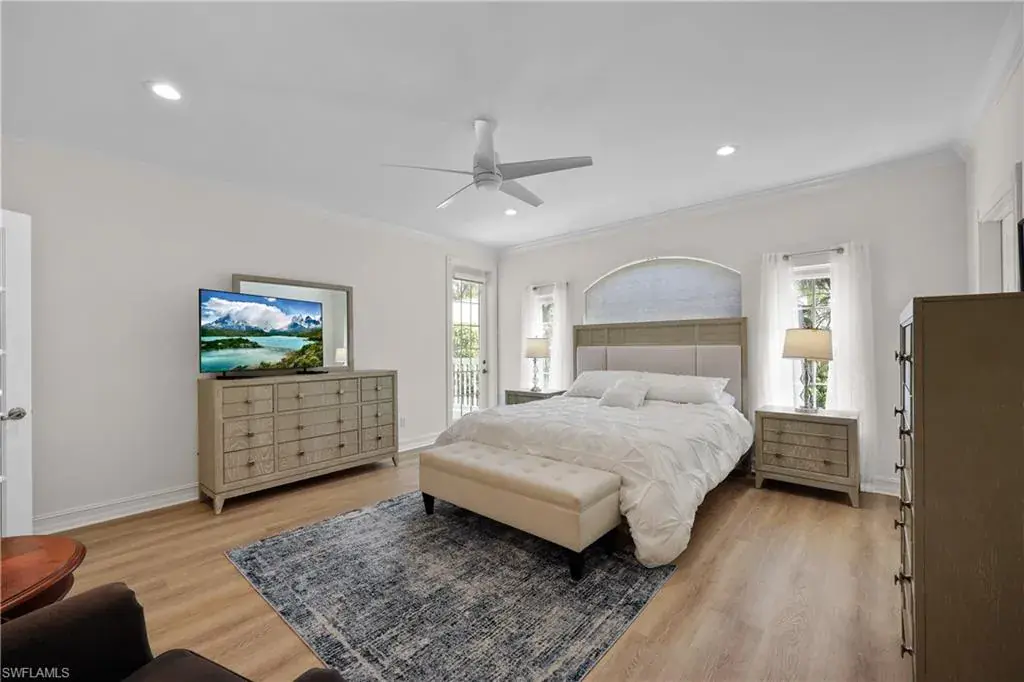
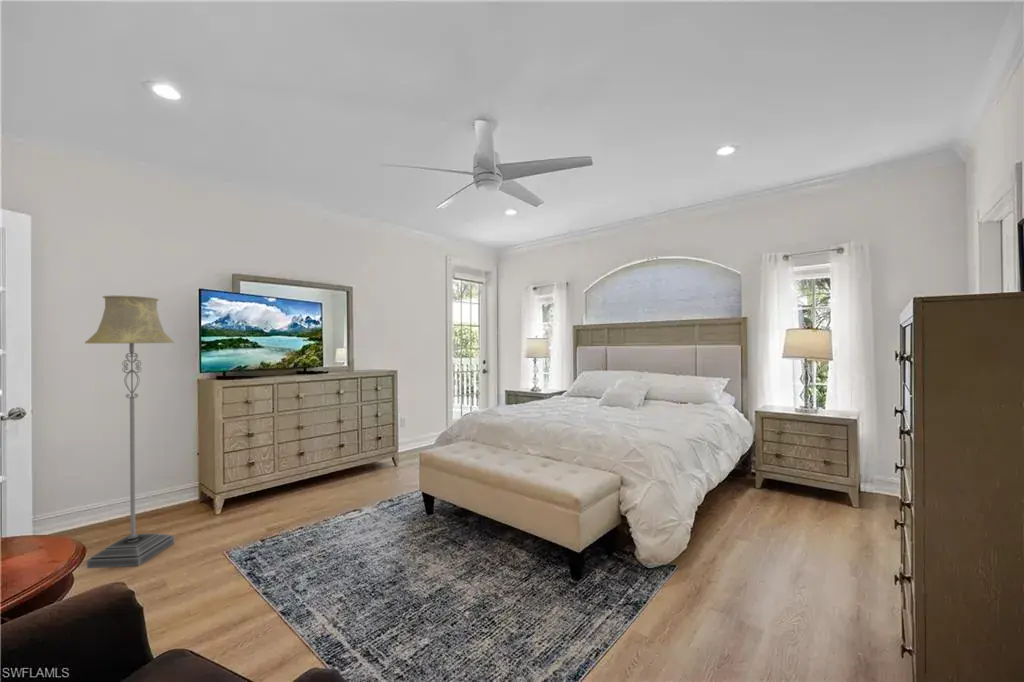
+ floor lamp [84,295,175,569]
